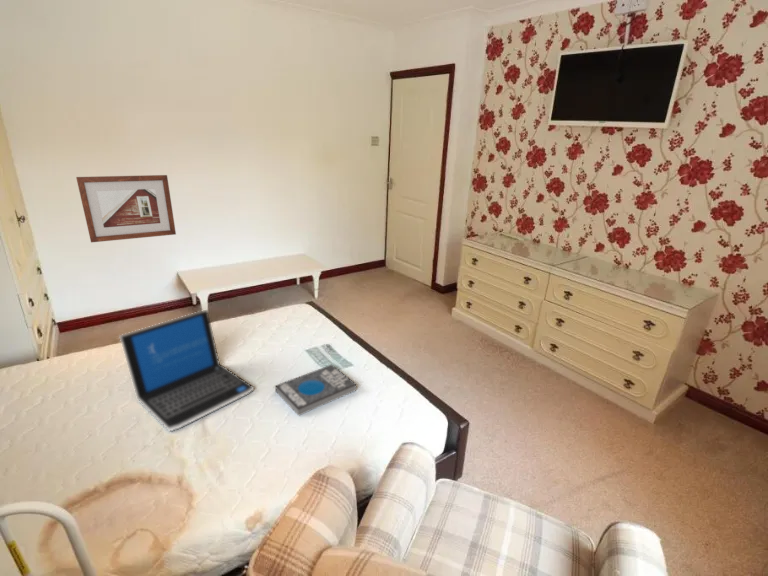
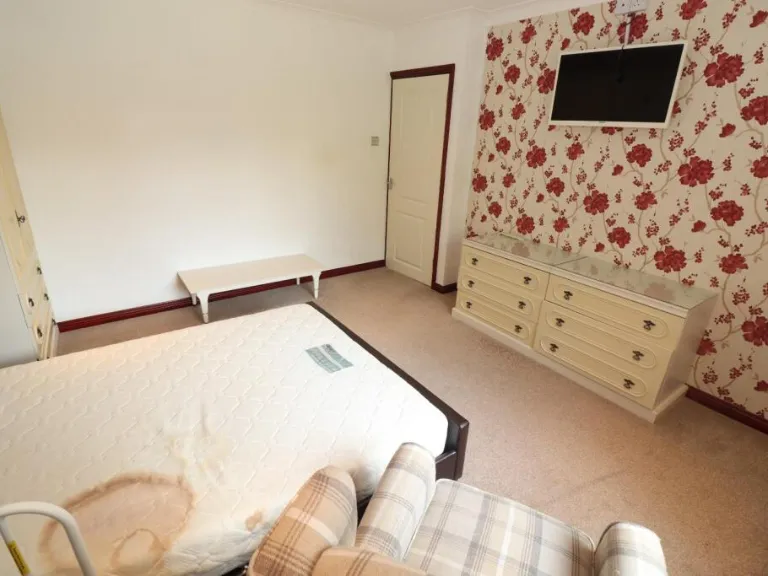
- picture frame [75,174,177,243]
- laptop [118,309,255,432]
- book [274,364,358,417]
